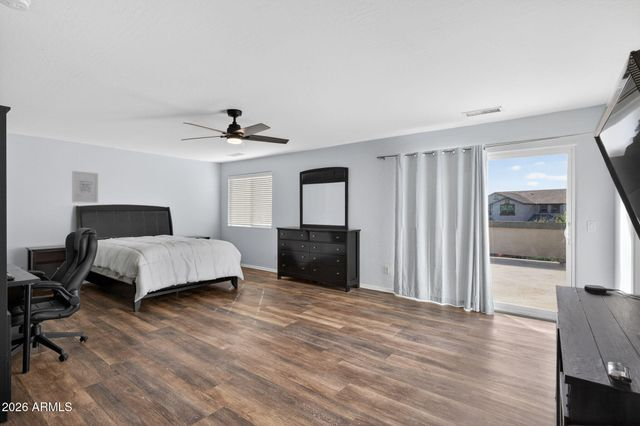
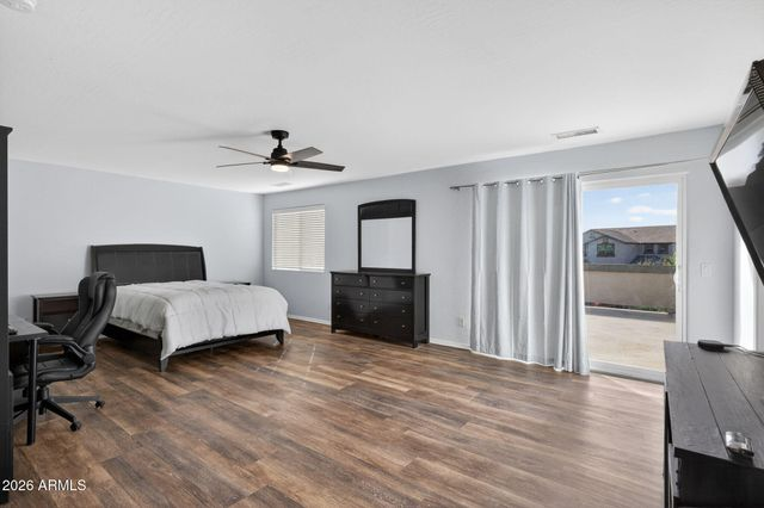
- wall art [71,170,99,204]
